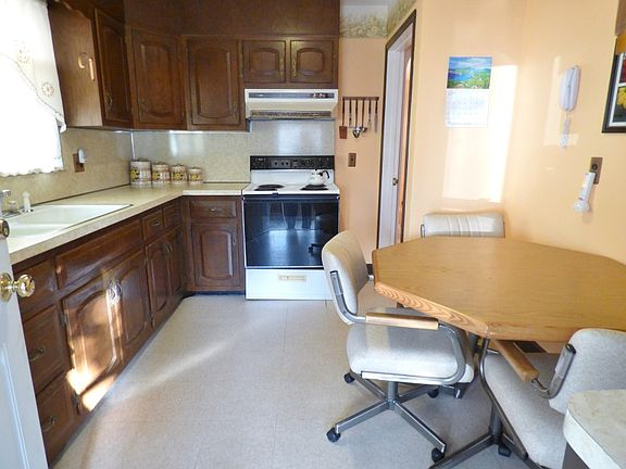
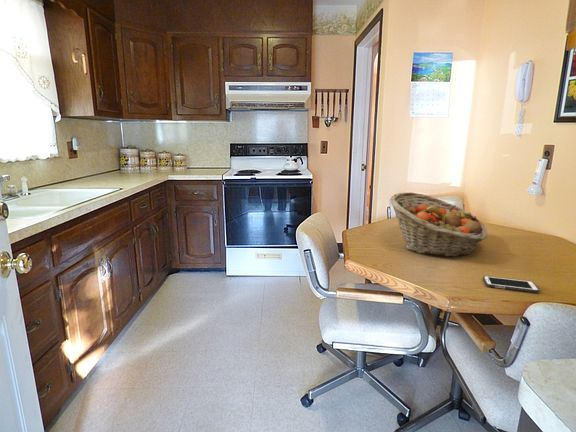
+ cell phone [482,275,540,293]
+ fruit basket [389,191,488,258]
